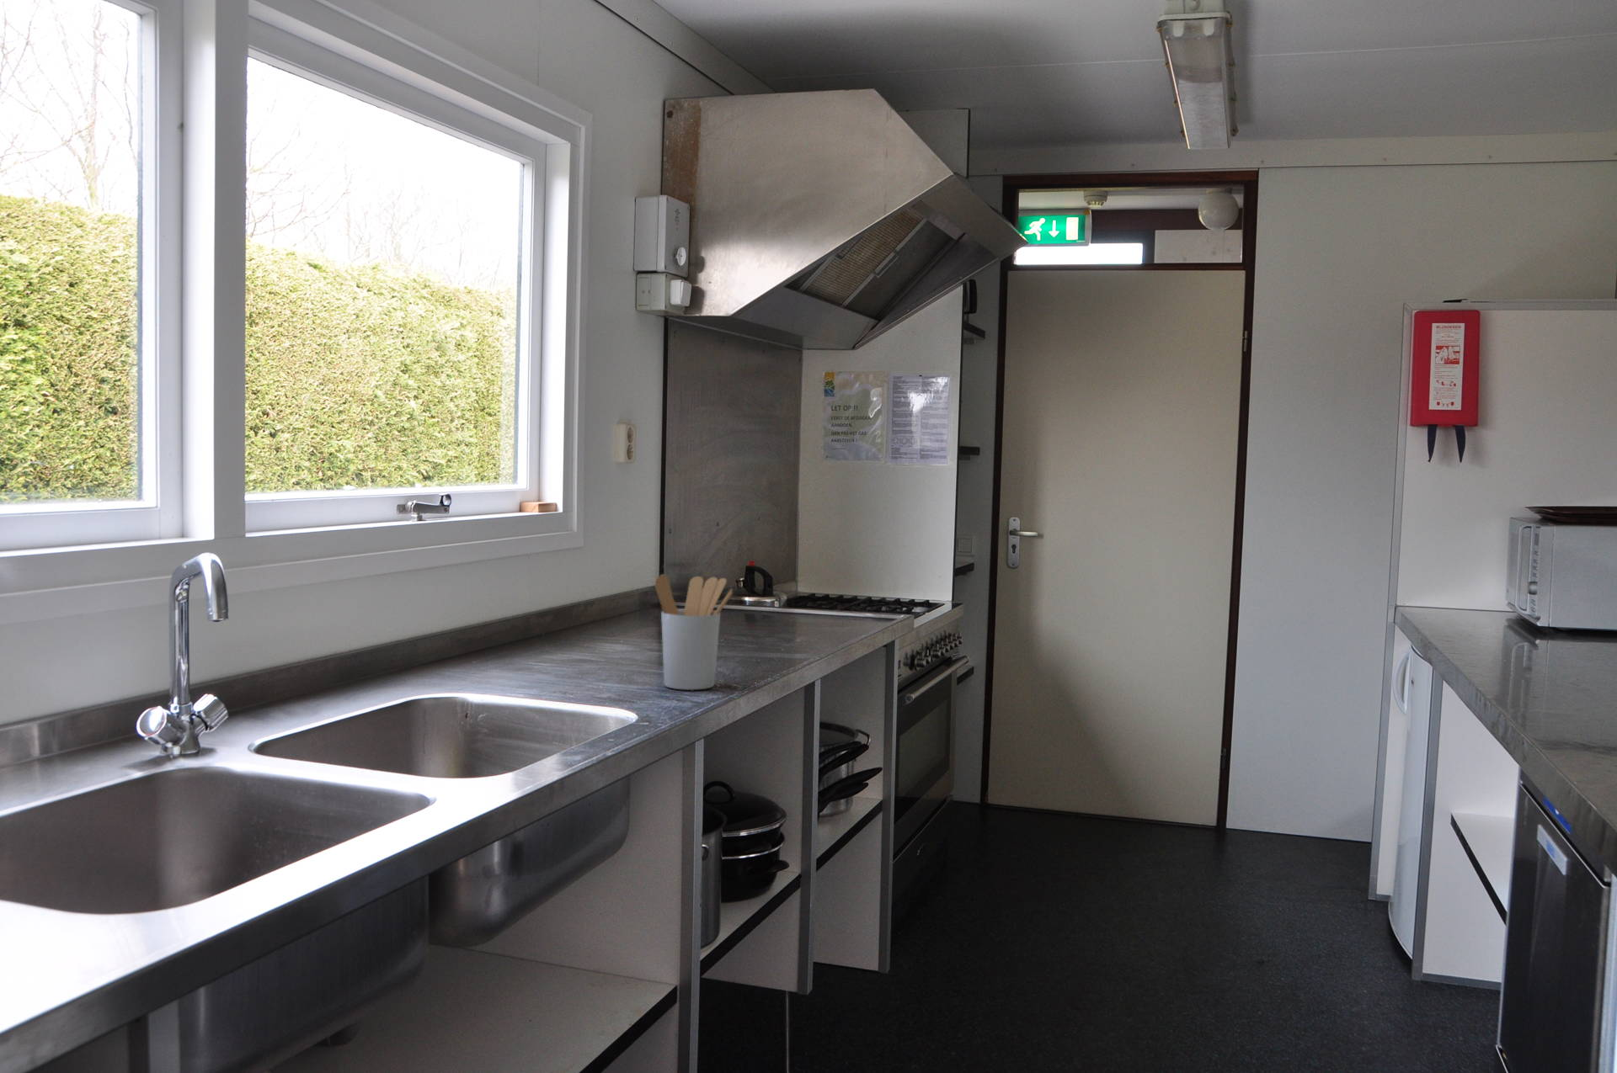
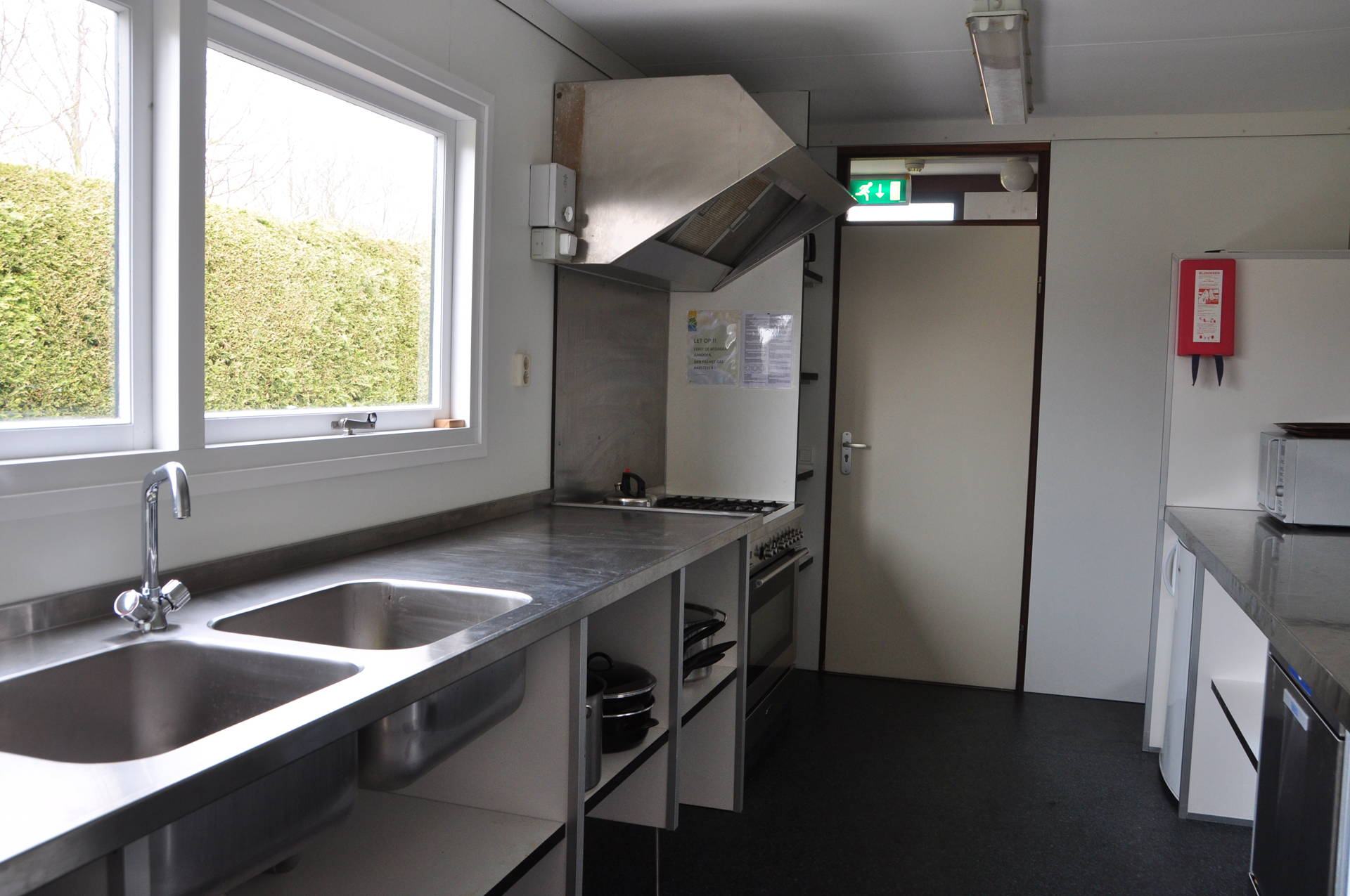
- utensil holder [654,574,733,691]
